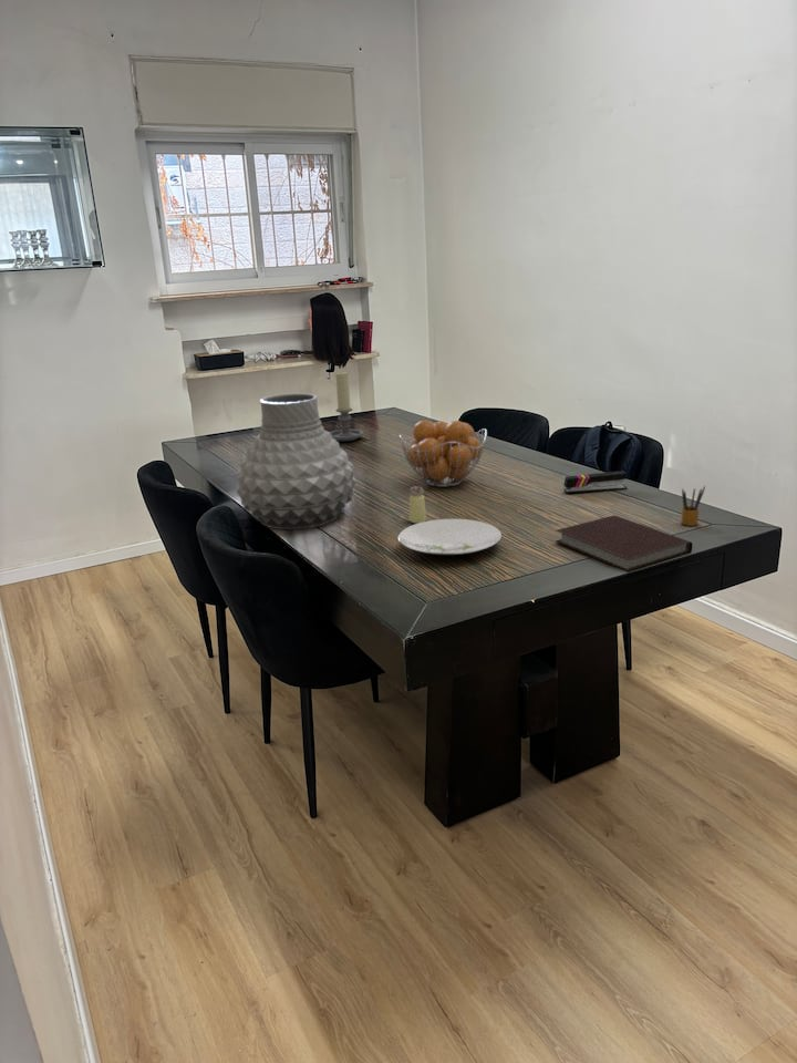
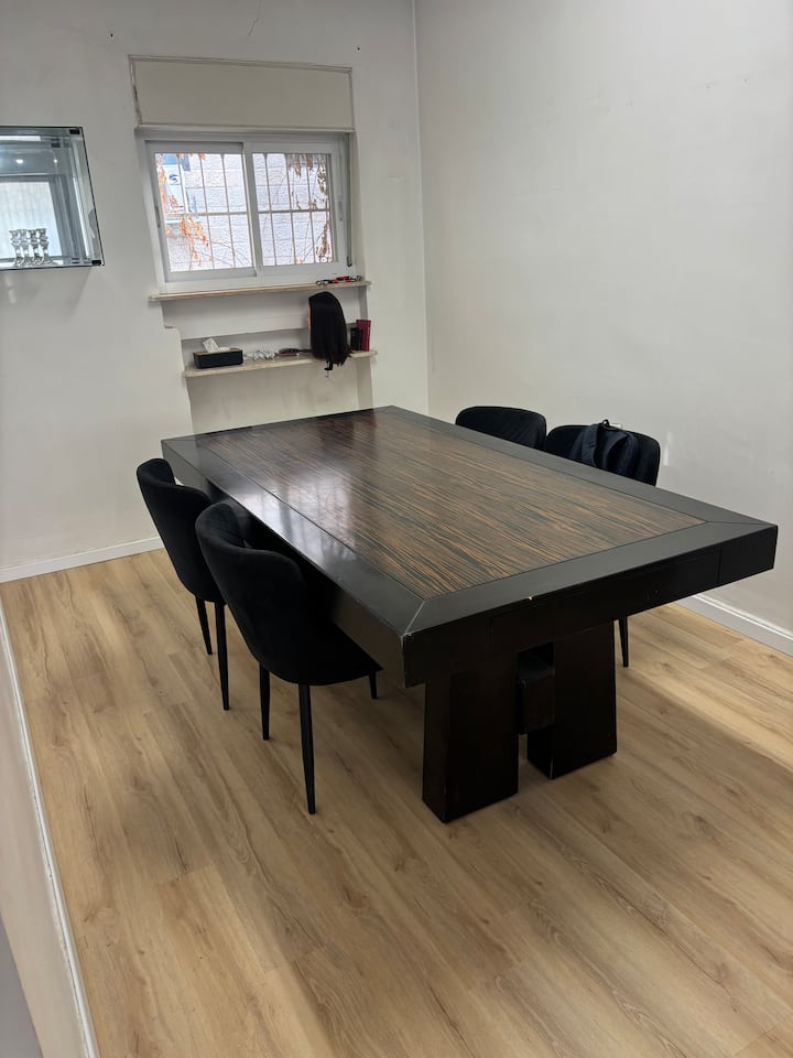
- saltshaker [407,485,427,524]
- fruit basket [398,420,488,488]
- candle holder [330,370,365,443]
- vase [235,392,358,530]
- notebook [555,515,693,574]
- stapler [562,469,628,494]
- pencil box [680,485,706,527]
- plate [397,518,503,556]
